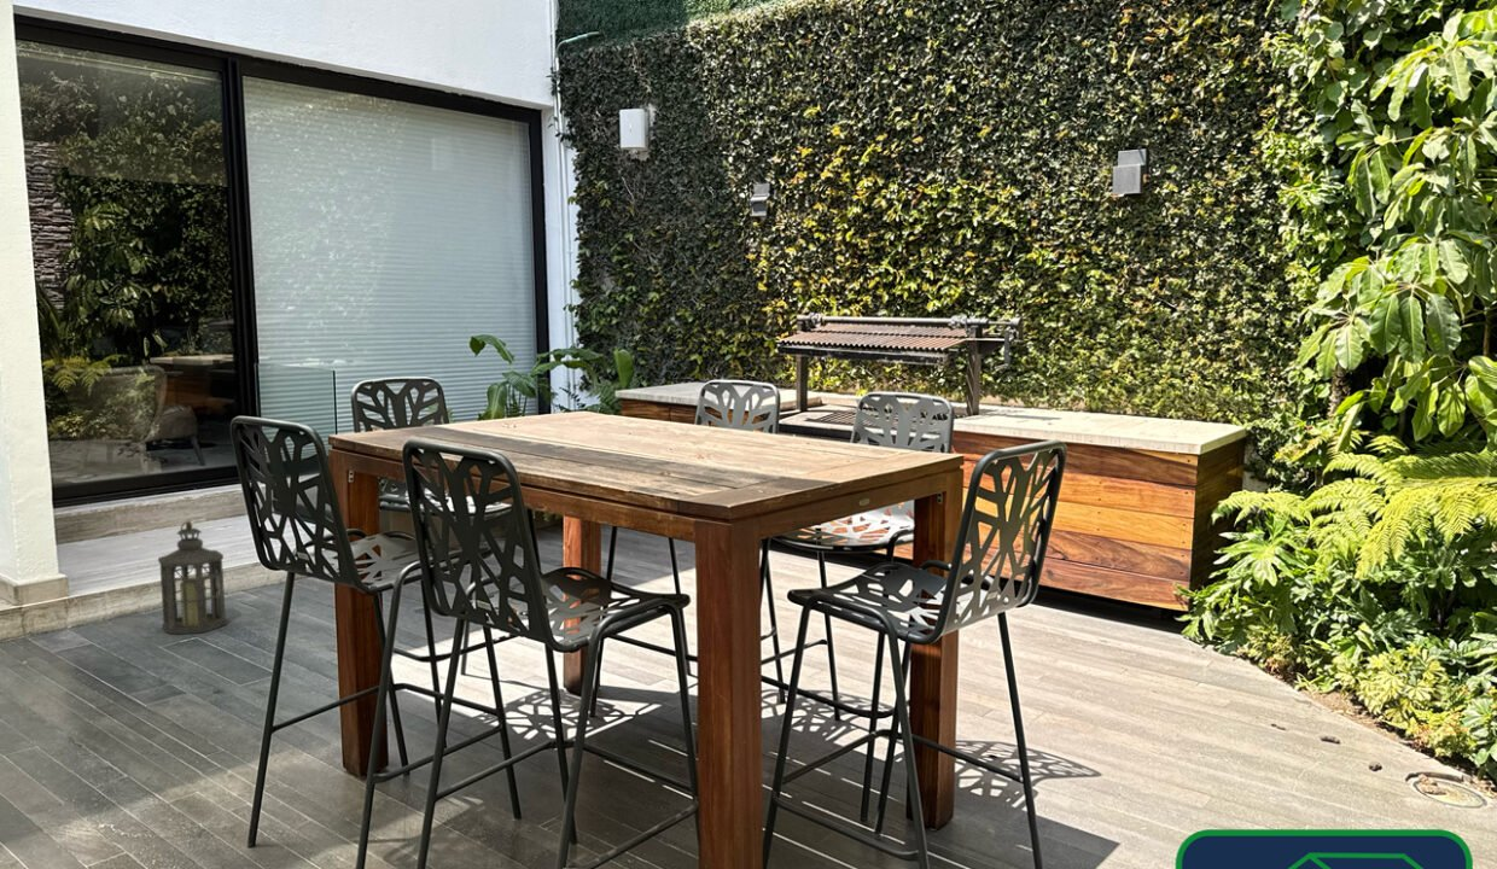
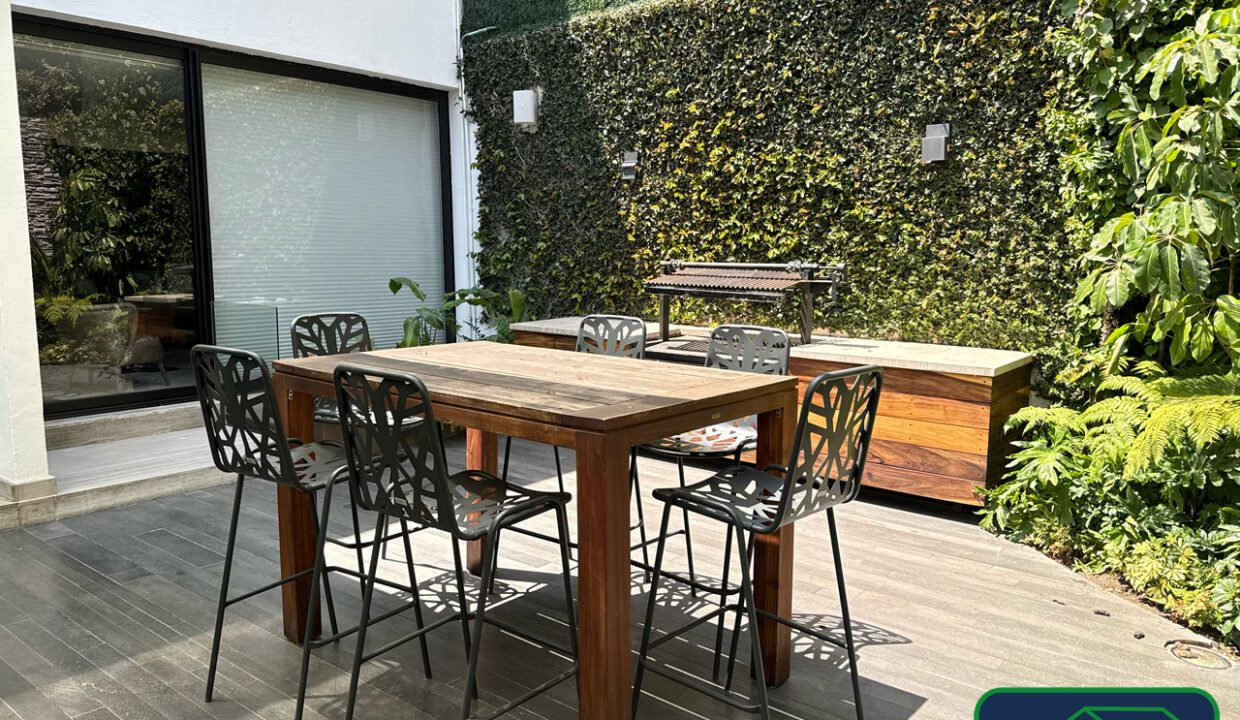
- lantern [157,519,228,635]
